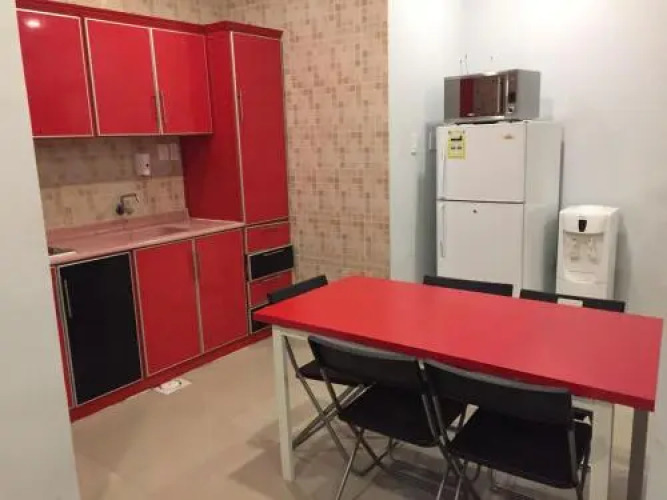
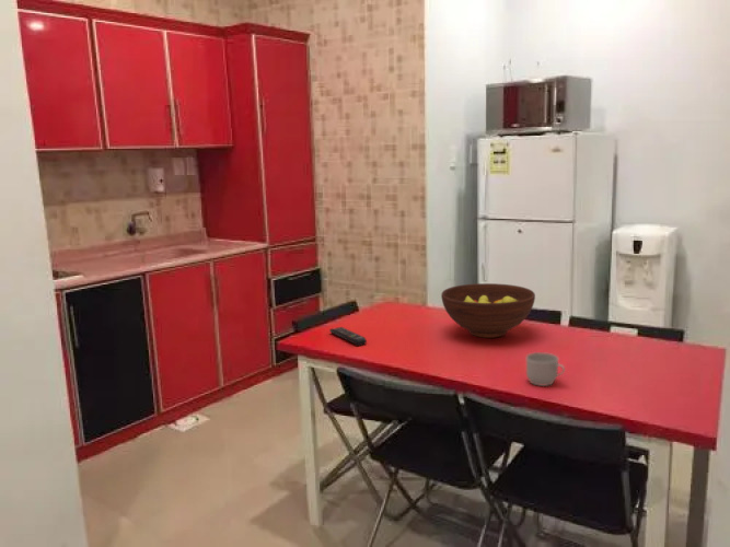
+ mug [525,351,566,387]
+ fruit bowl [440,282,536,339]
+ remote control [328,326,368,347]
